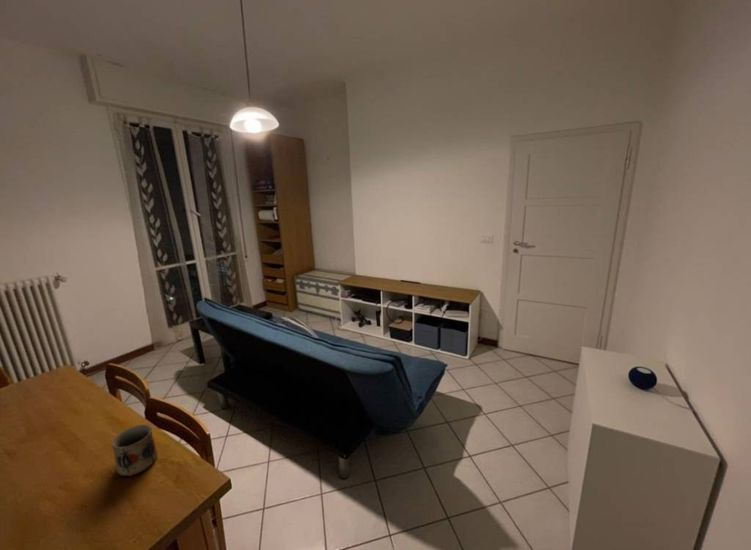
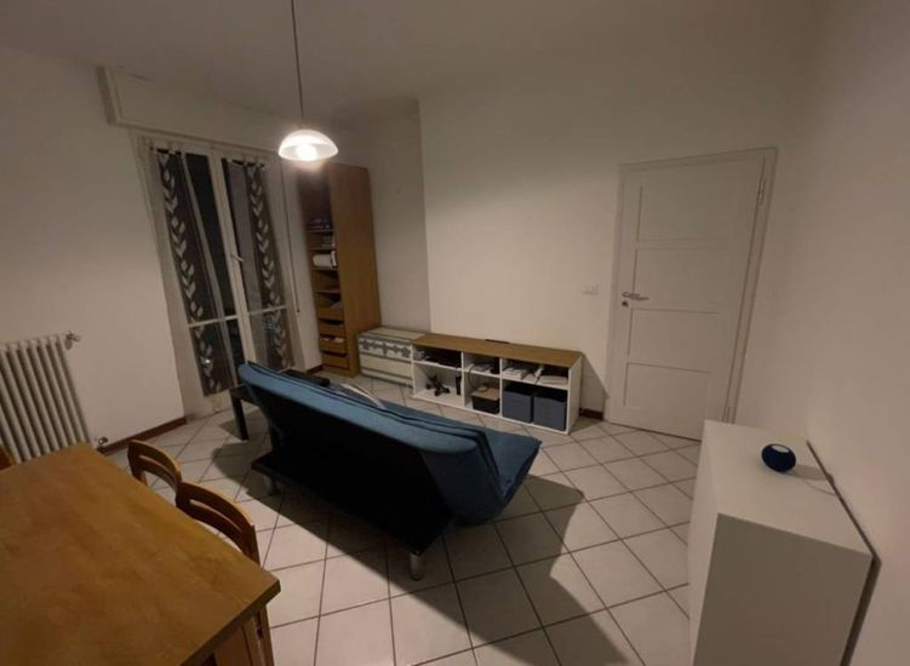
- mug [111,424,158,477]
